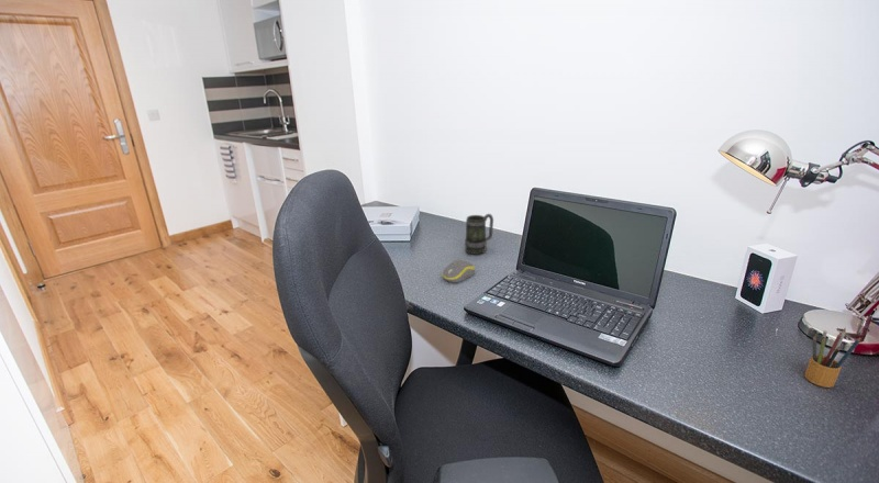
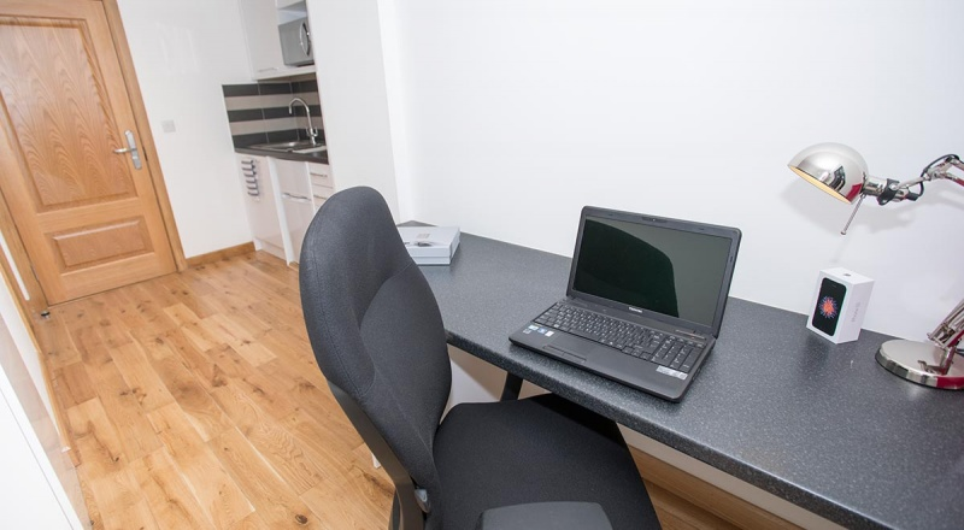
- computer mouse [441,259,476,283]
- pencil box [804,327,863,389]
- mug [464,213,494,256]
